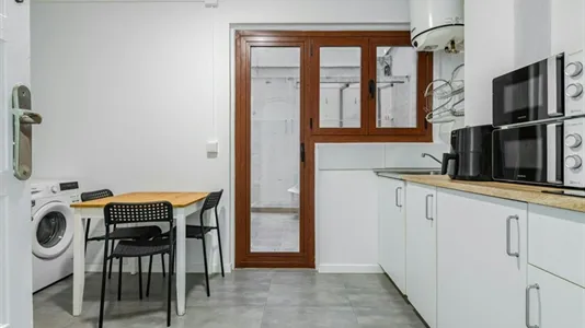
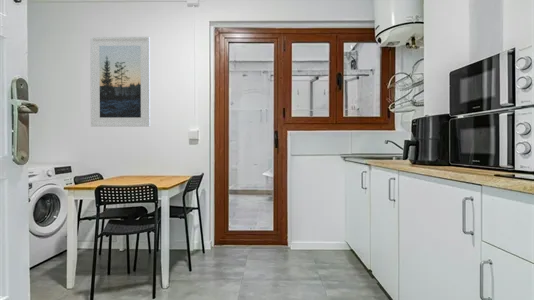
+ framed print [89,36,151,128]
